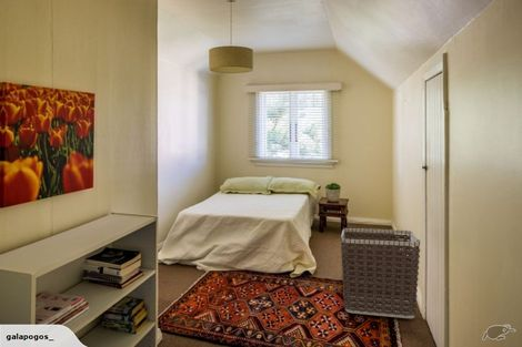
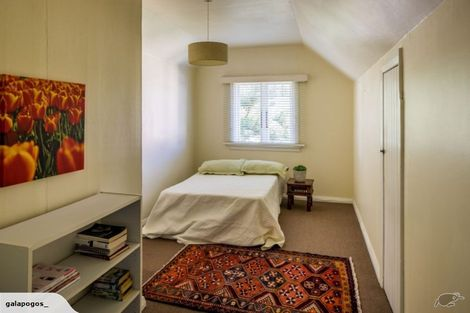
- clothes hamper [340,227,421,319]
